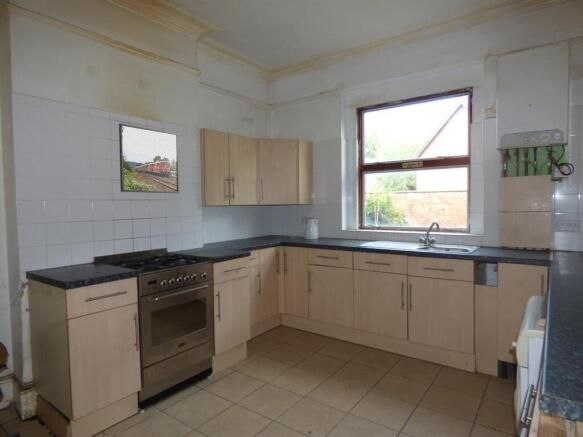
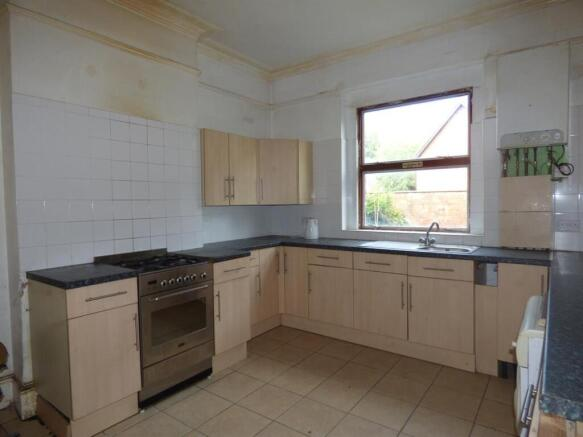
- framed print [118,122,180,194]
